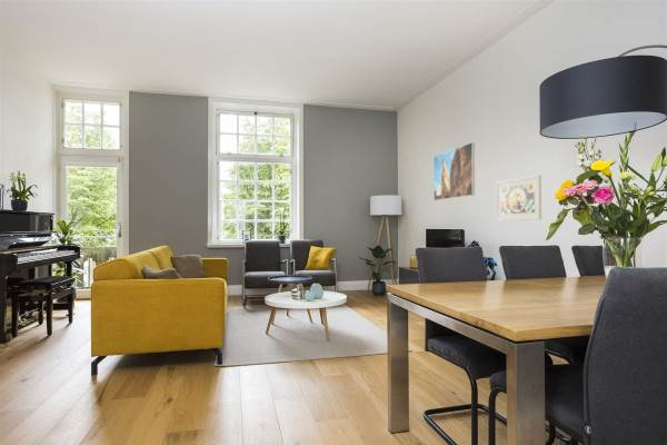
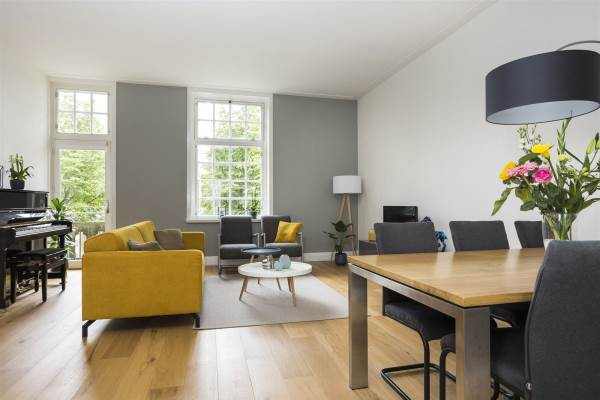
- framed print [495,174,542,221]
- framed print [432,141,476,201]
